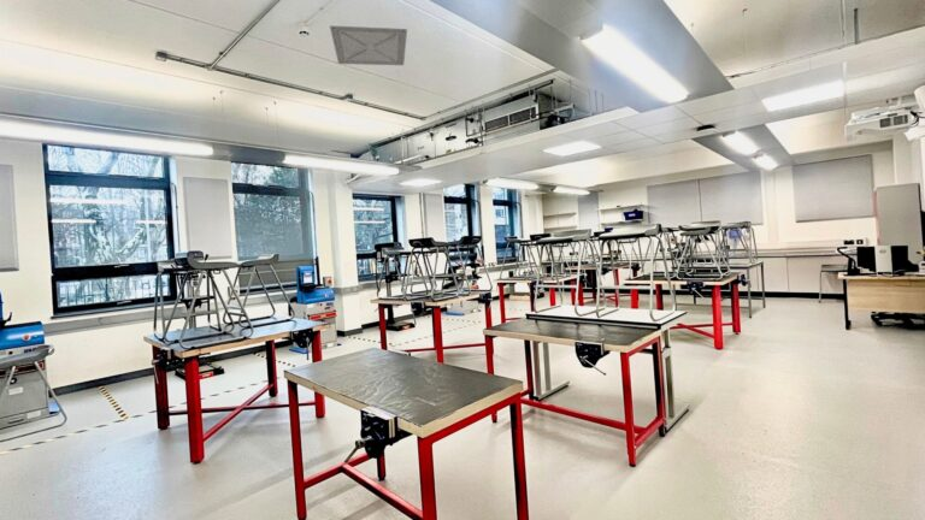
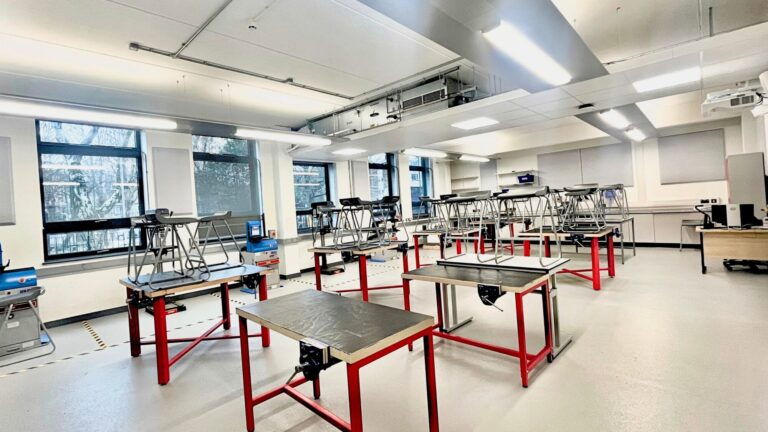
- ceiling vent [329,24,408,66]
